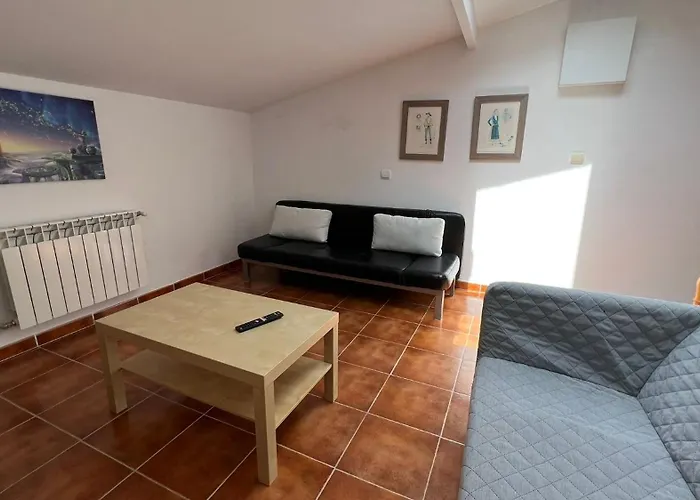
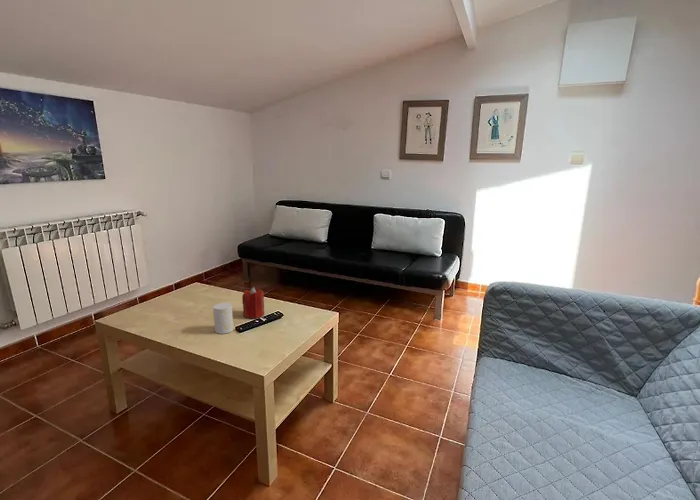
+ candle [241,286,265,319]
+ cup [212,302,234,335]
